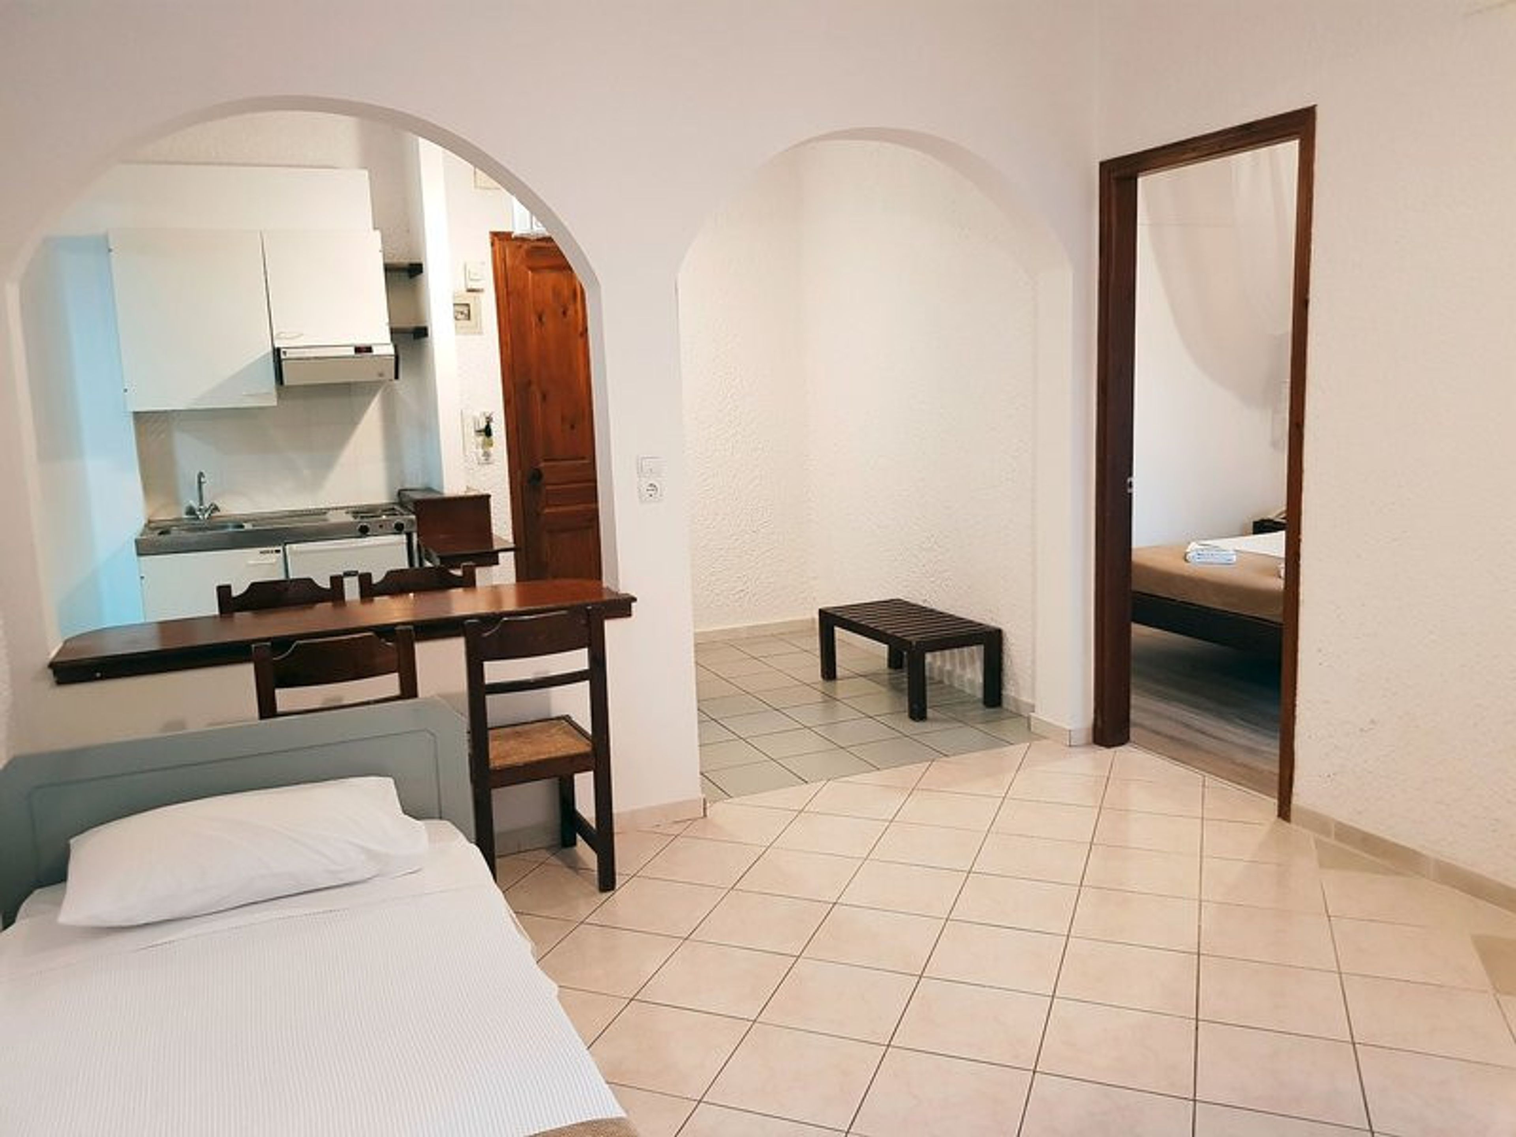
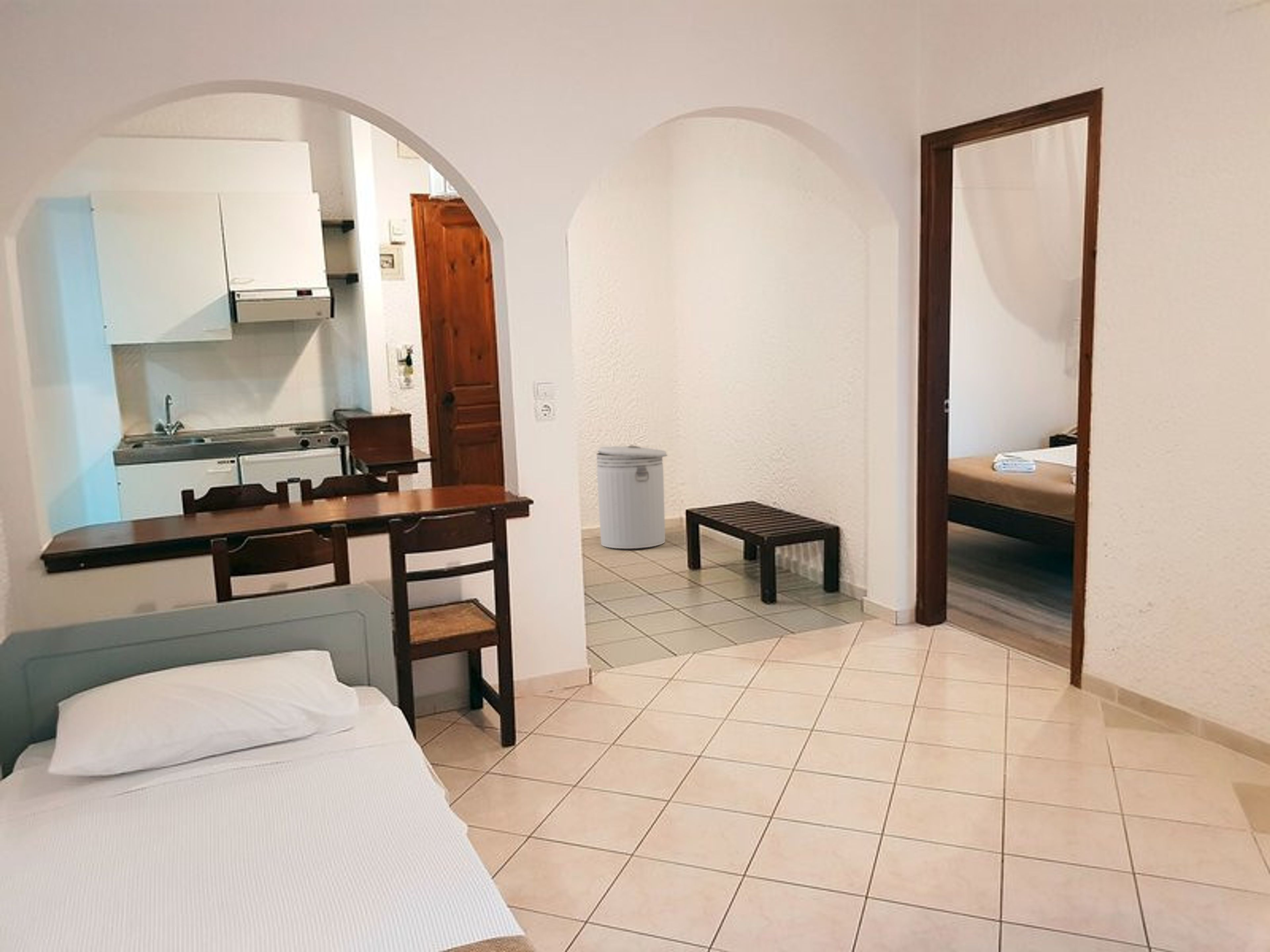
+ can [595,445,668,549]
